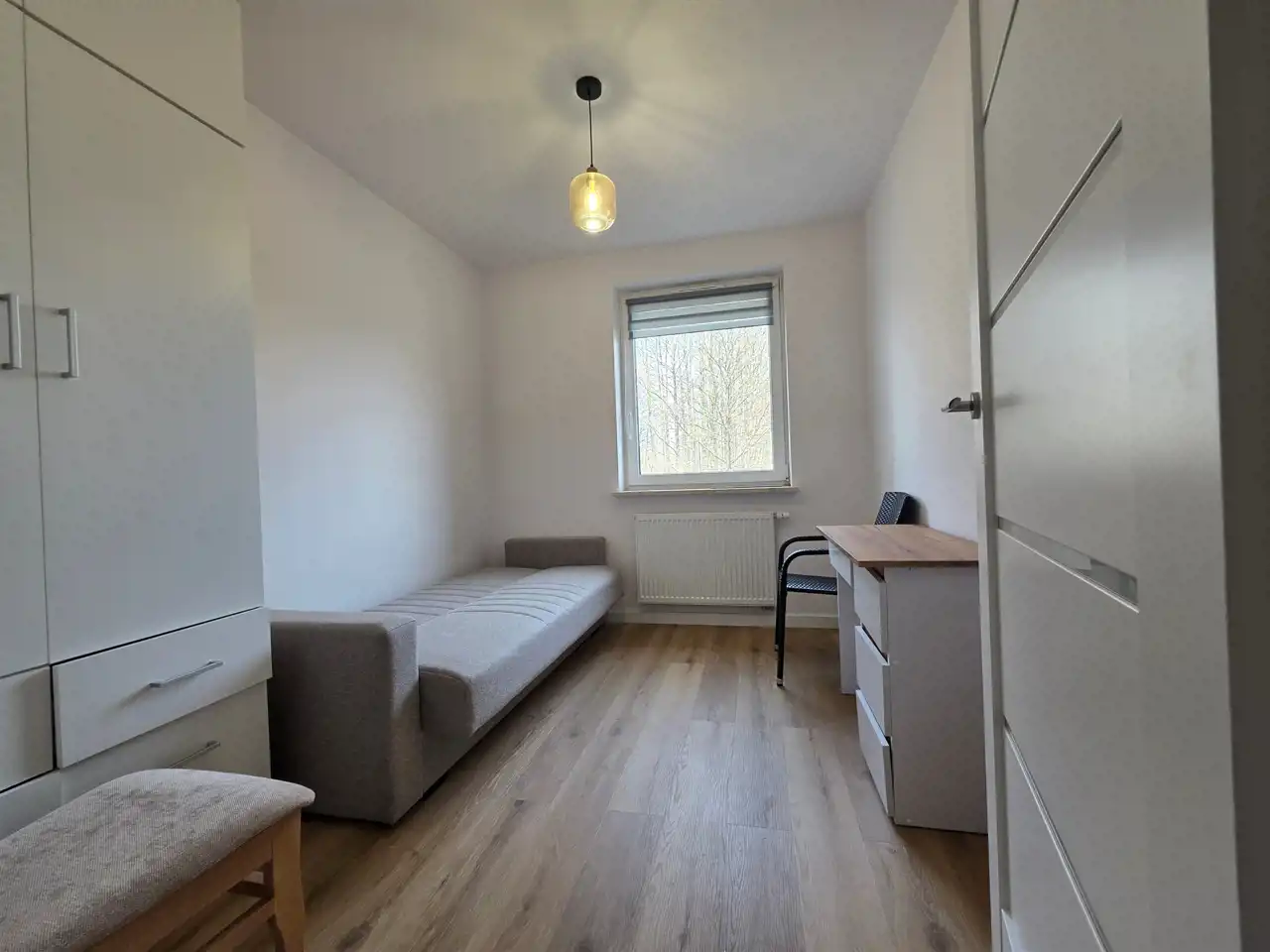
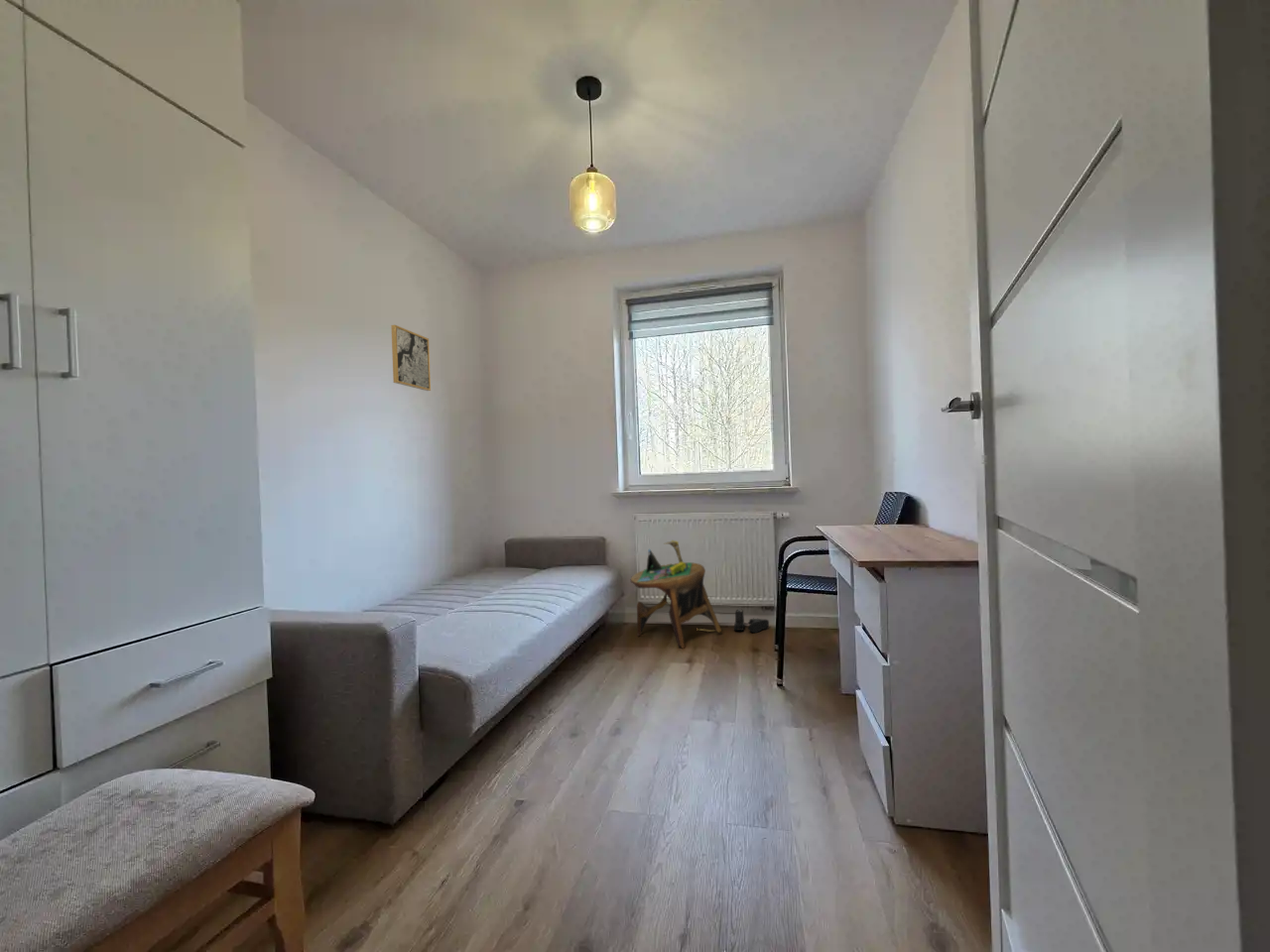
+ wall art [390,324,432,392]
+ boots [733,608,770,634]
+ side table [629,539,722,650]
